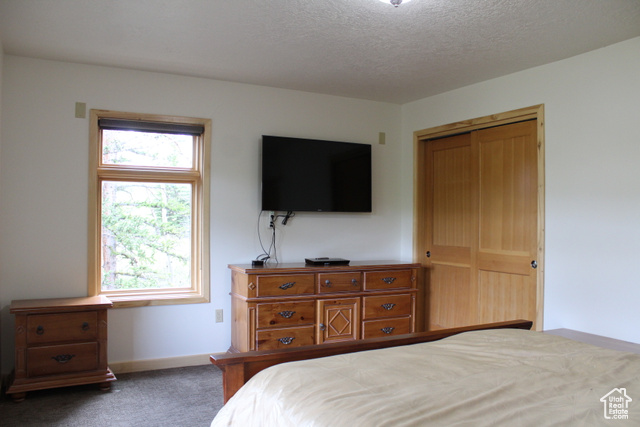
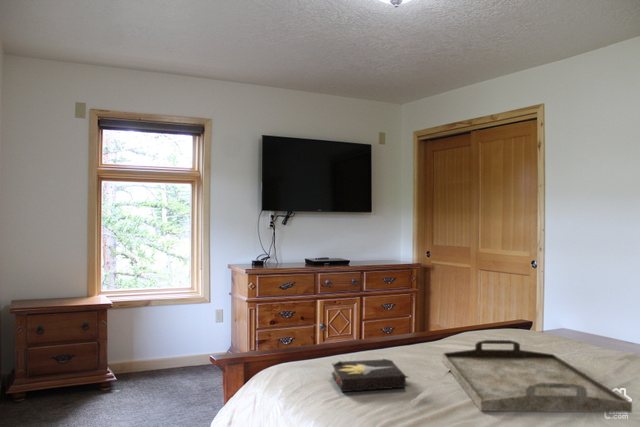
+ hardback book [331,357,410,393]
+ serving tray [441,339,633,414]
